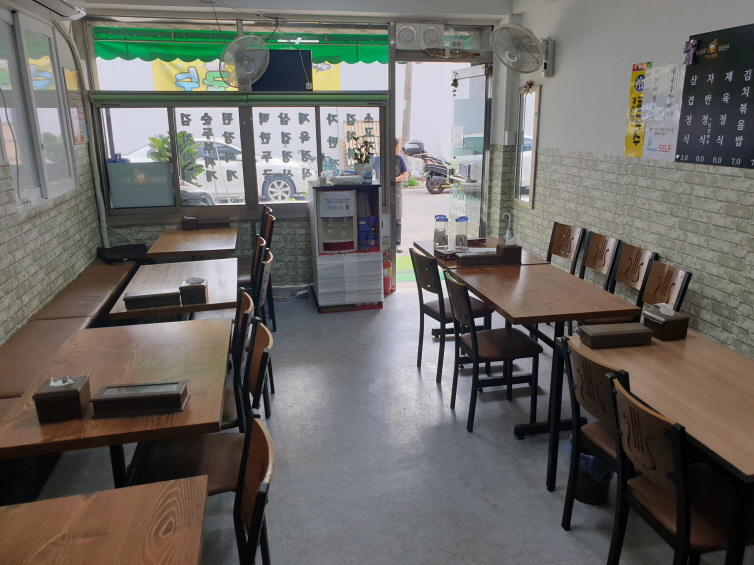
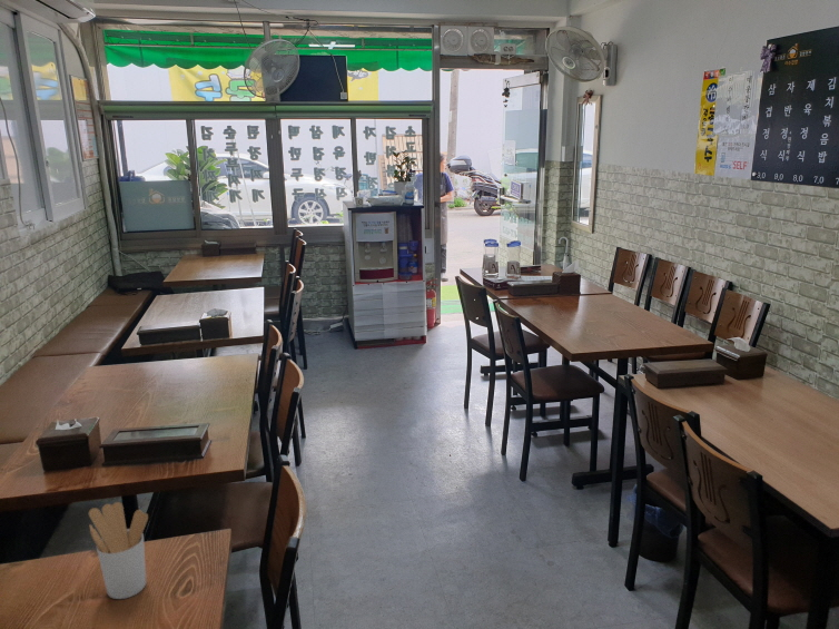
+ utensil holder [88,501,149,600]
